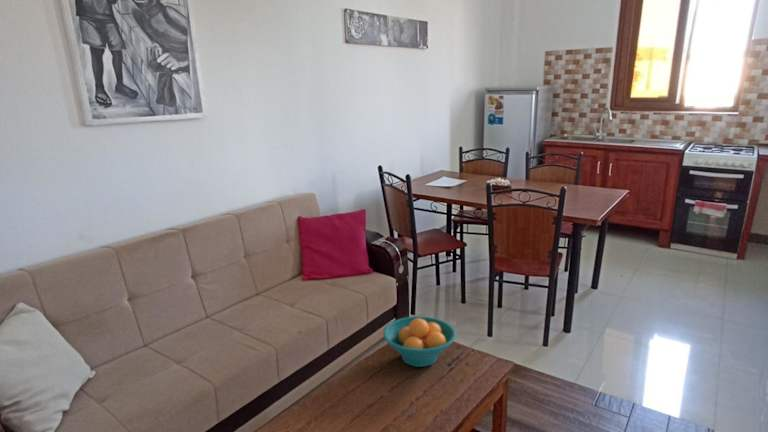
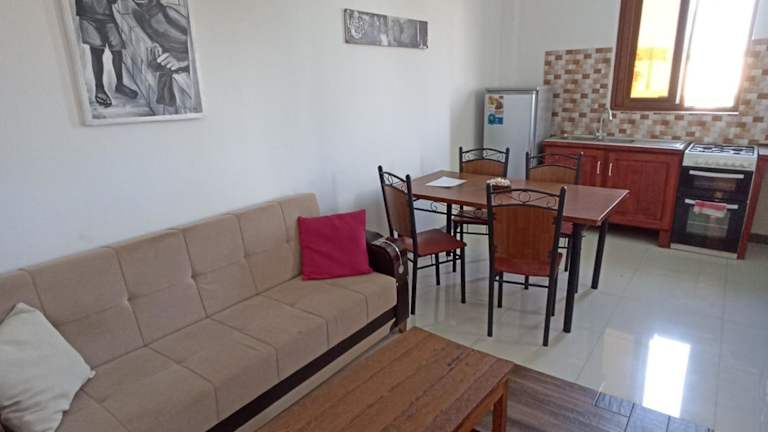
- fruit bowl [382,315,457,368]
